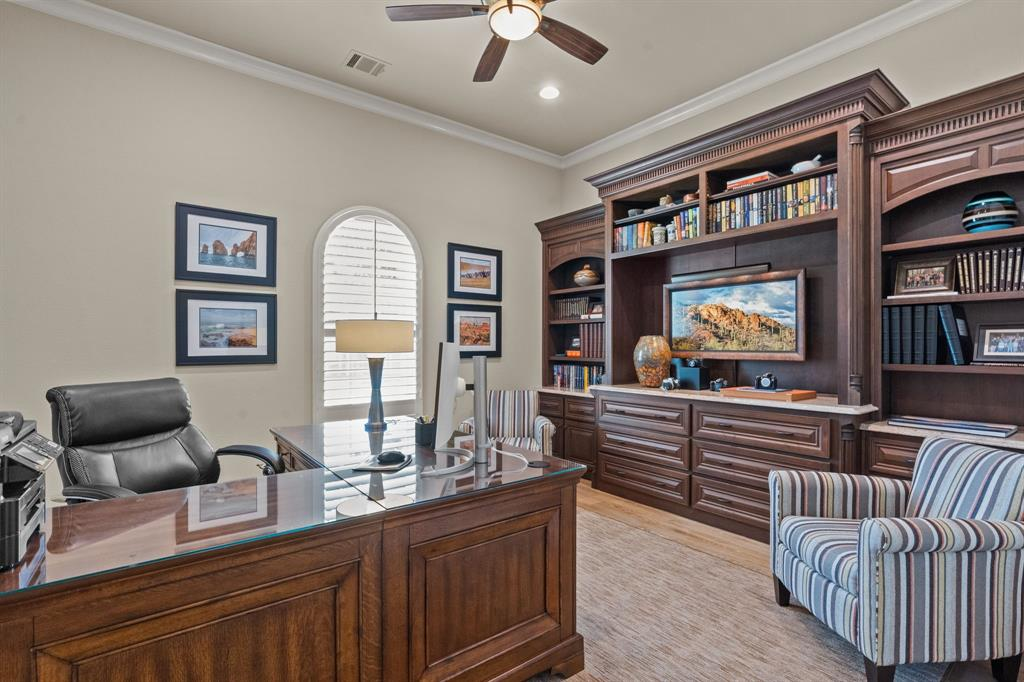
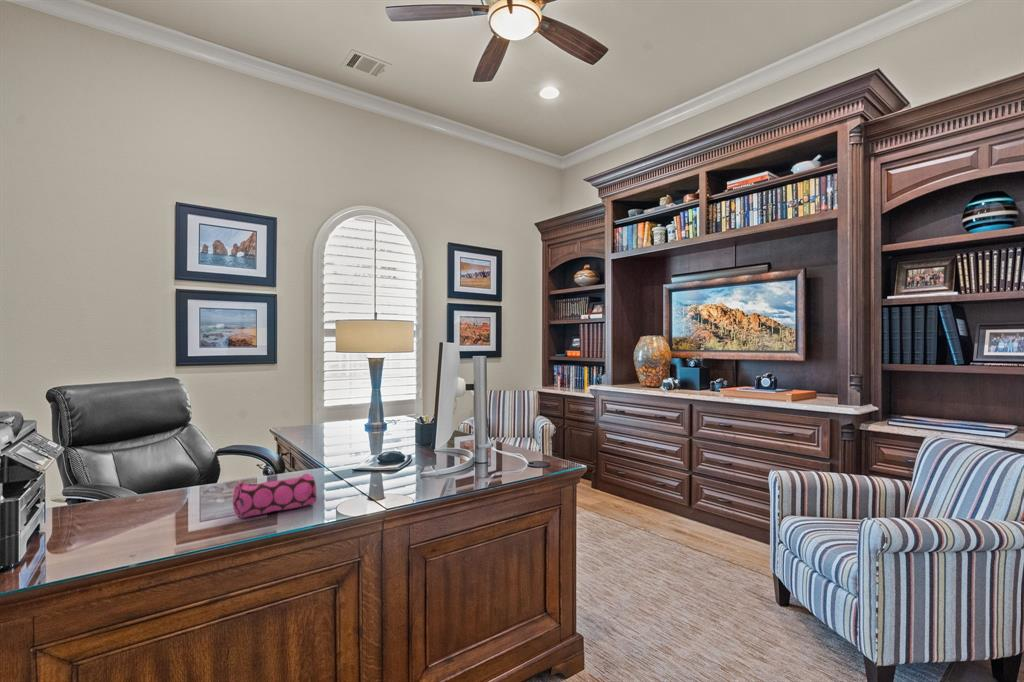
+ pencil case [232,473,318,518]
